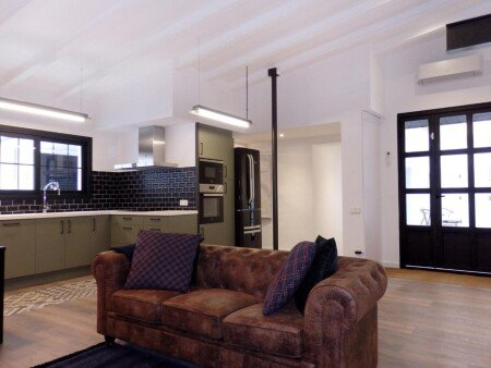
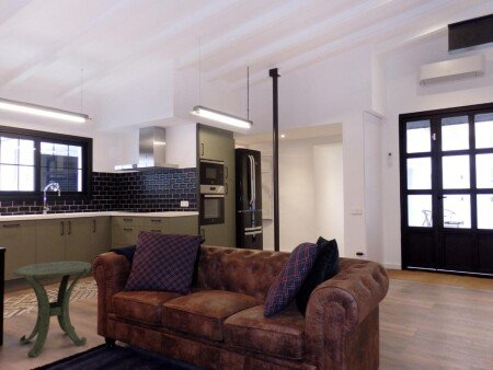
+ side table [12,261,92,358]
